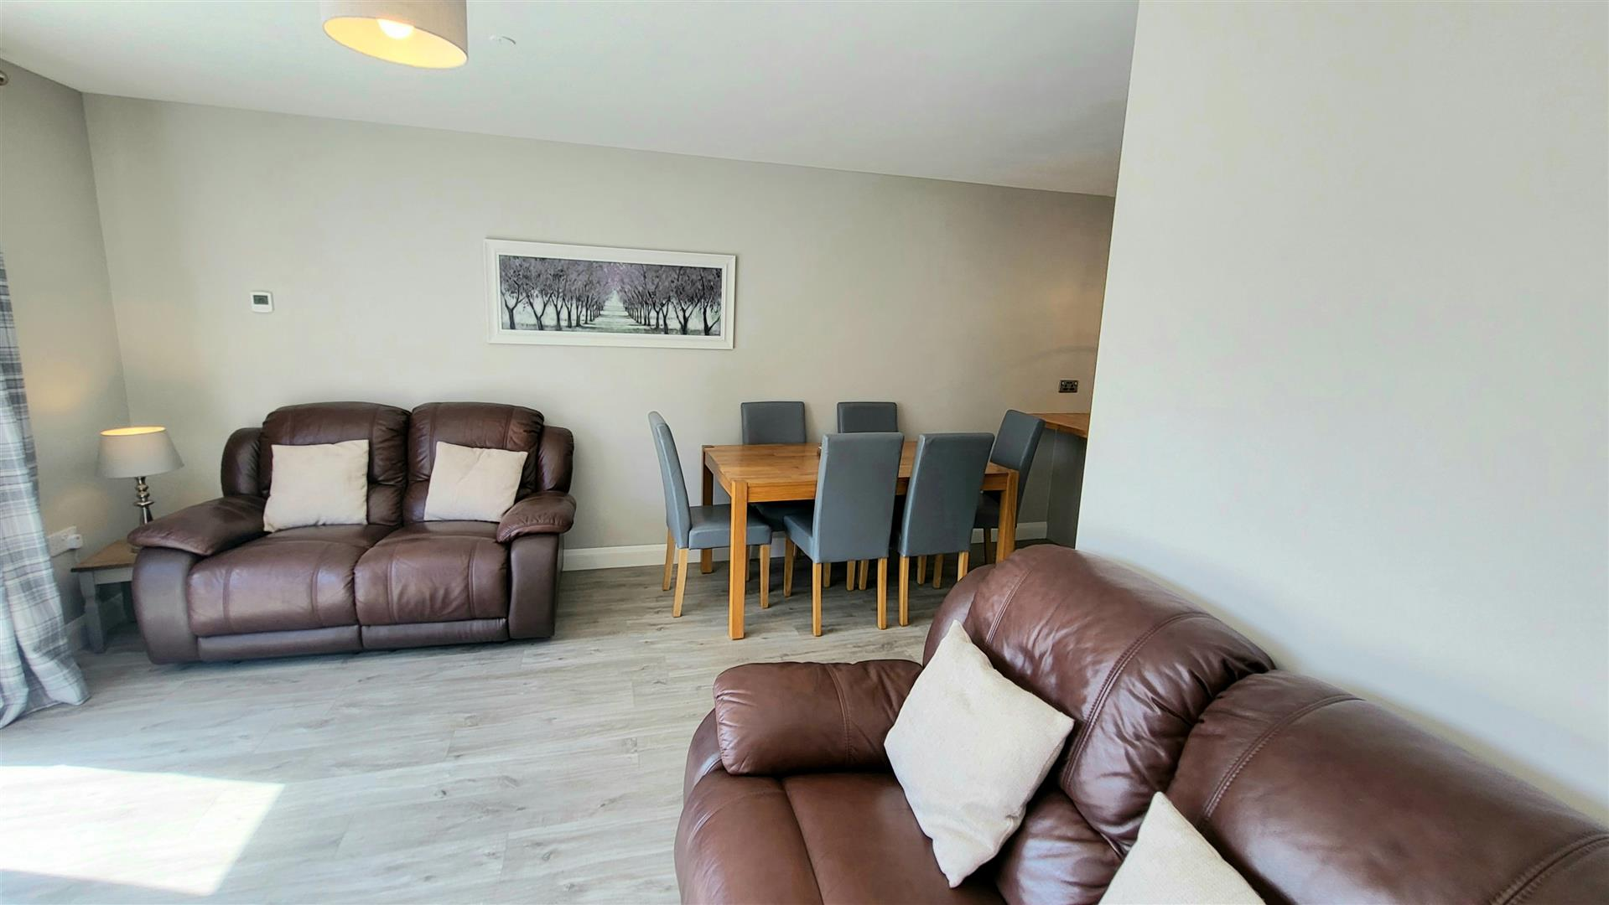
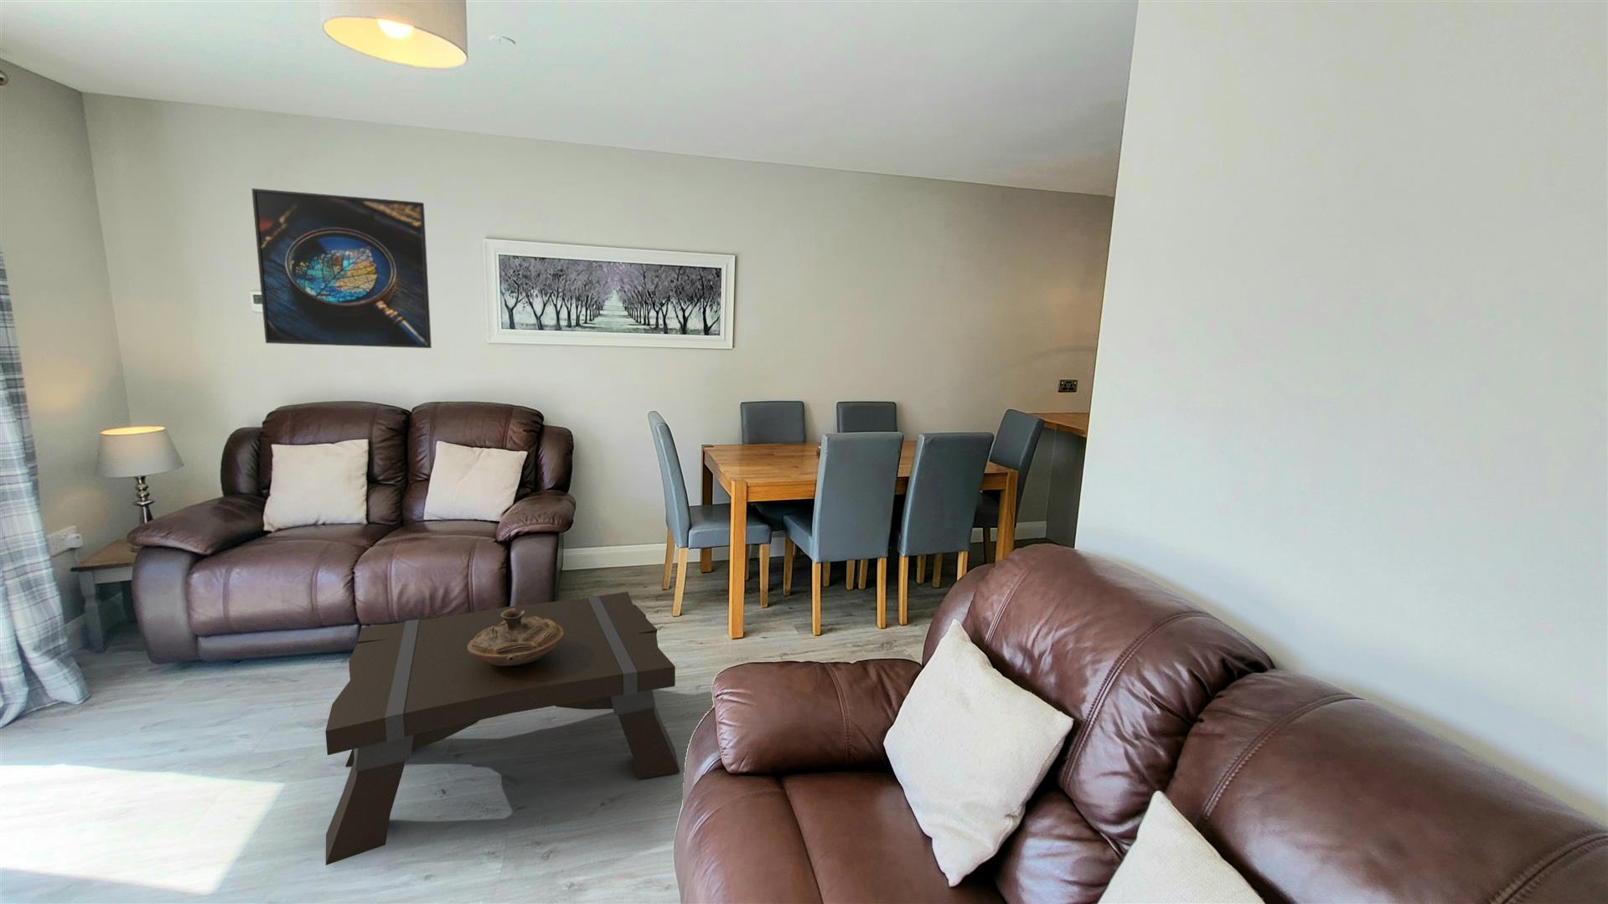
+ coffee table [325,591,680,866]
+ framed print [251,188,433,349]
+ decorative bowl [467,608,564,667]
